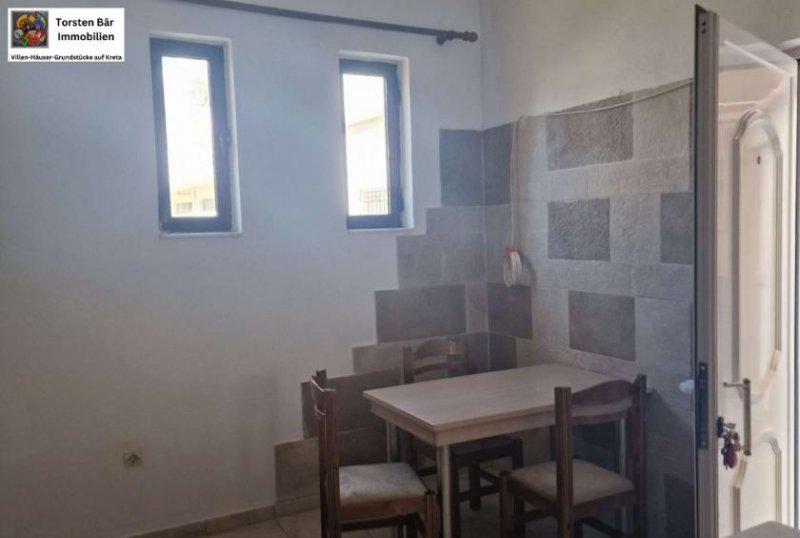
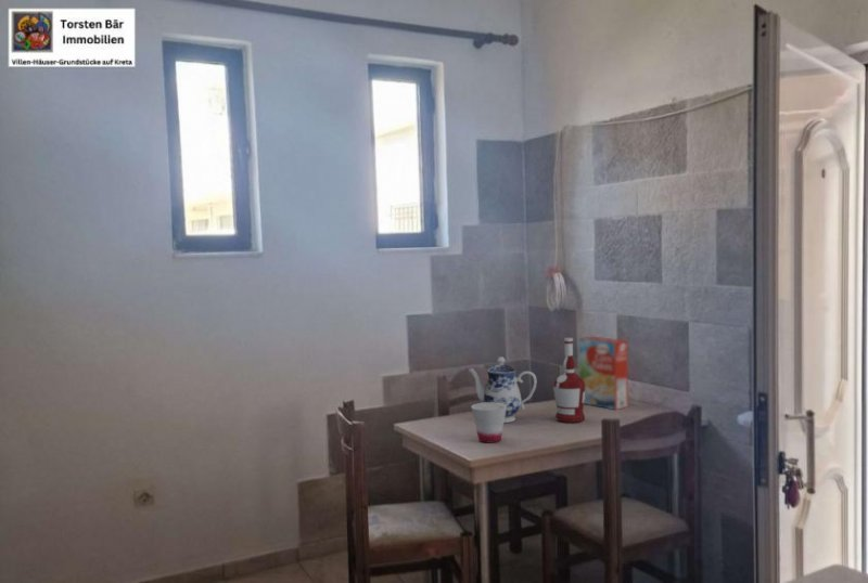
+ cereal box [578,336,629,411]
+ alcohol [552,337,586,424]
+ teapot [467,355,538,424]
+ cup [470,402,507,444]
